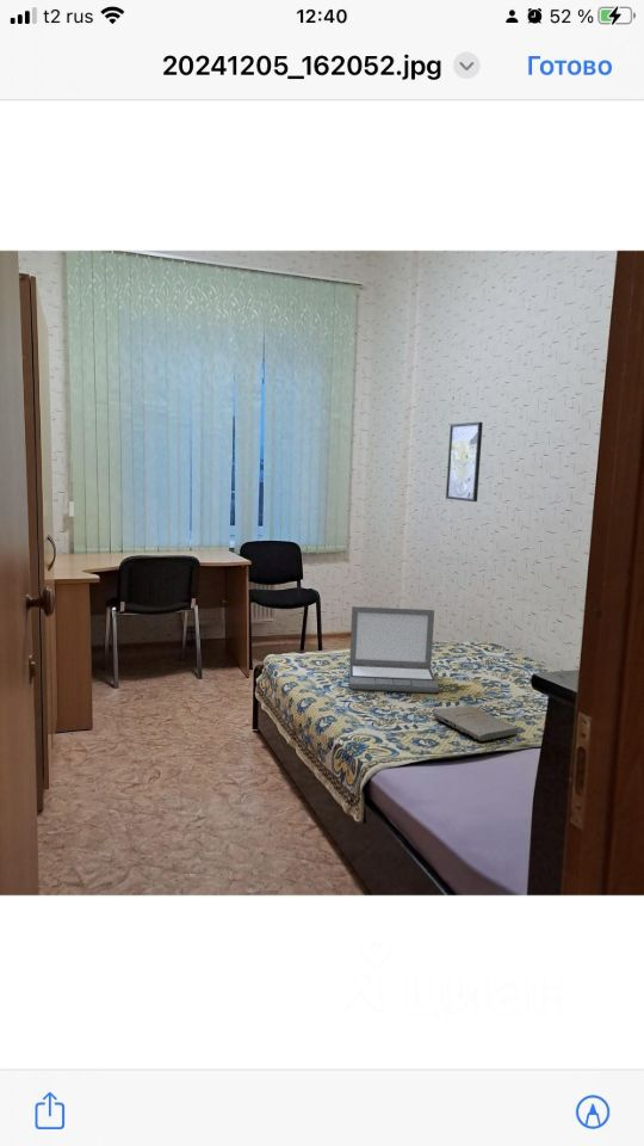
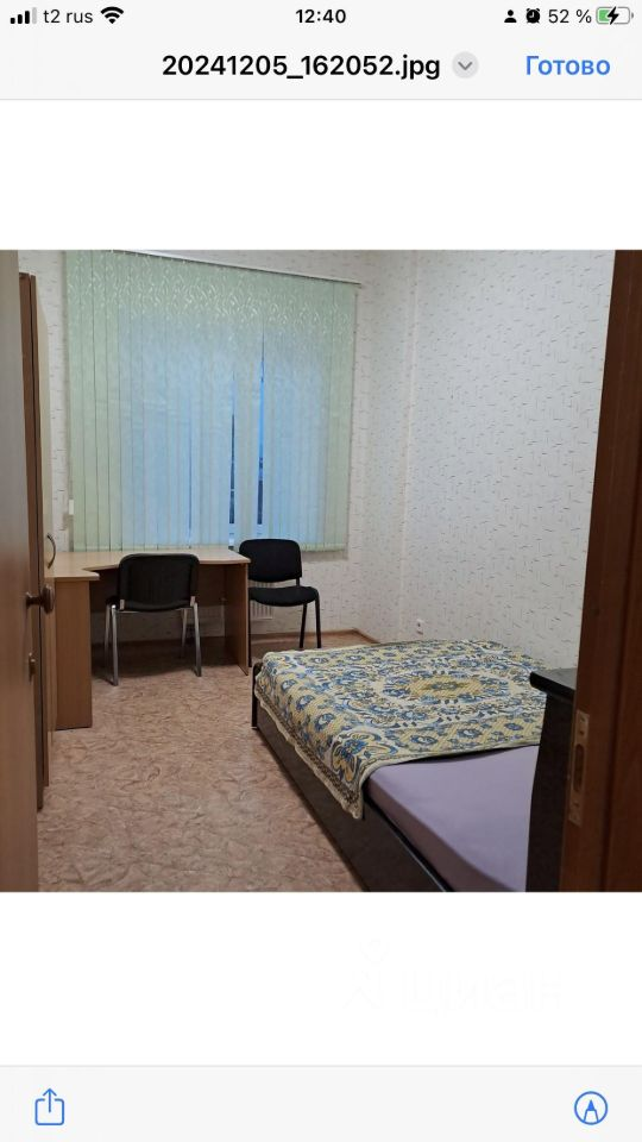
- laptop [348,605,440,694]
- book [432,704,521,743]
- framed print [445,421,484,503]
